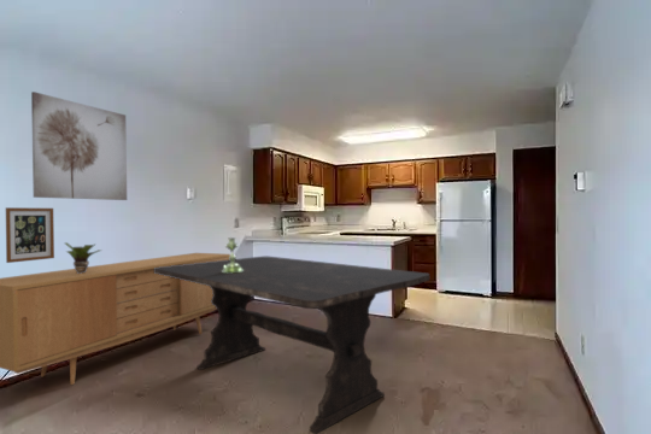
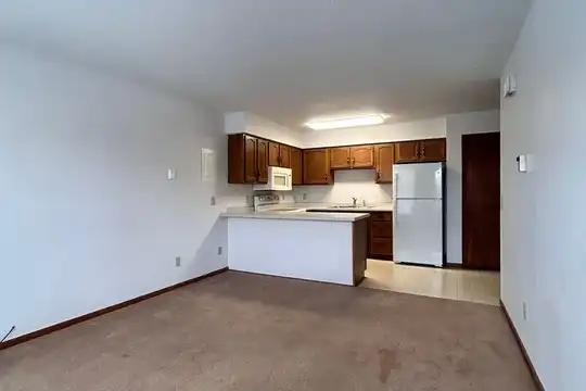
- potted plant [64,241,104,274]
- wall art [5,206,55,264]
- wall art [30,90,128,201]
- sideboard [0,252,230,386]
- candlestick [222,236,244,274]
- dining table [154,256,430,434]
